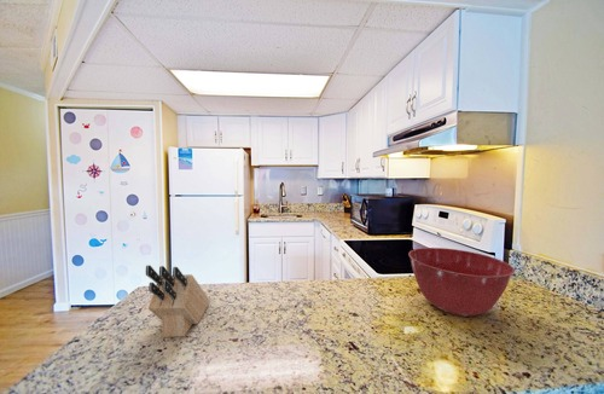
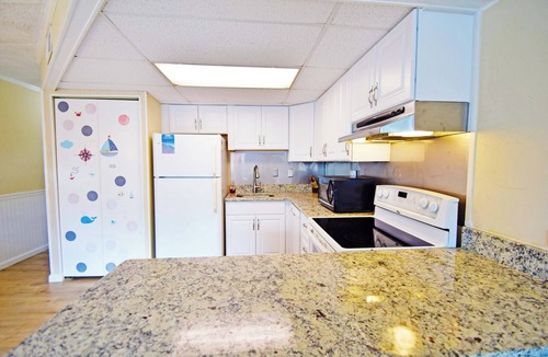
- mixing bowl [407,247,516,318]
- knife block [145,263,211,338]
